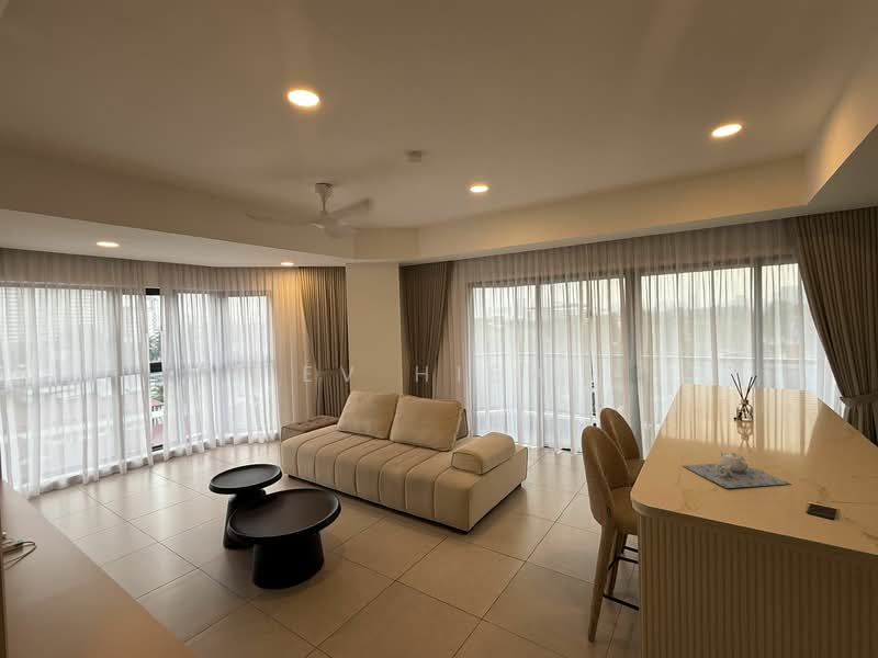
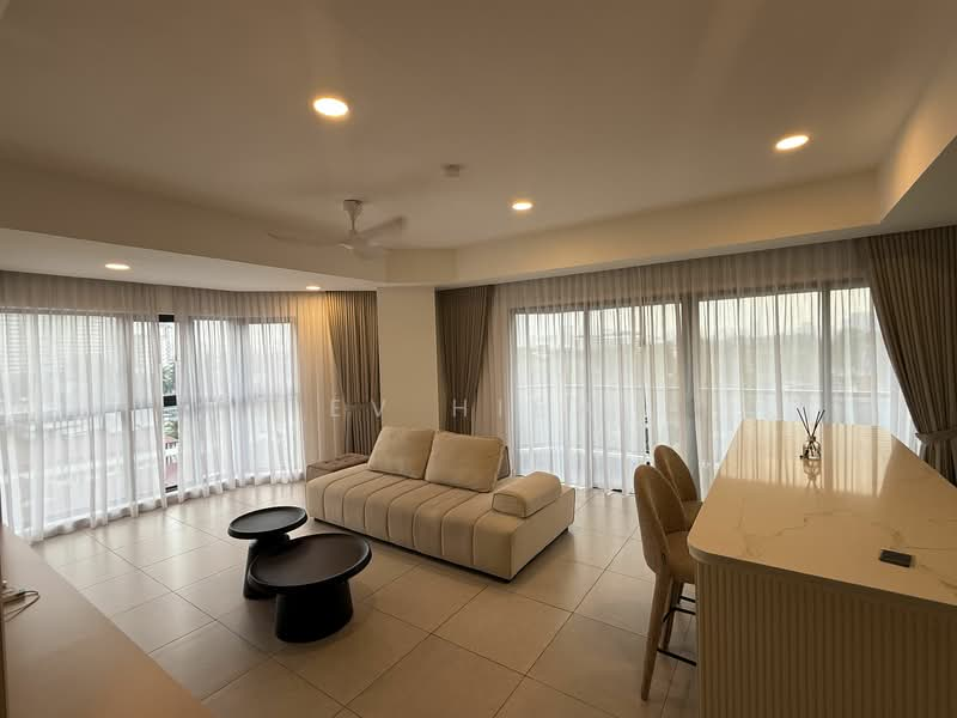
- teapot [683,450,791,489]
